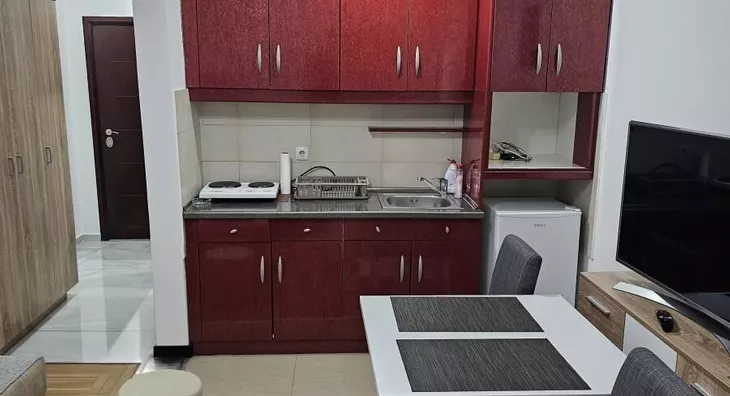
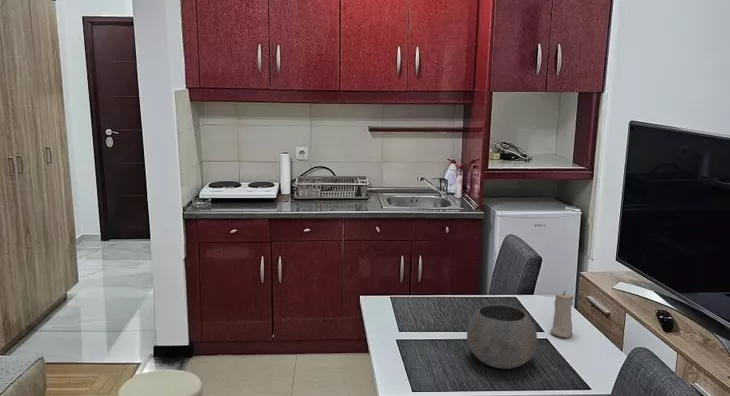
+ bowl [466,303,538,370]
+ candle [549,289,575,339]
